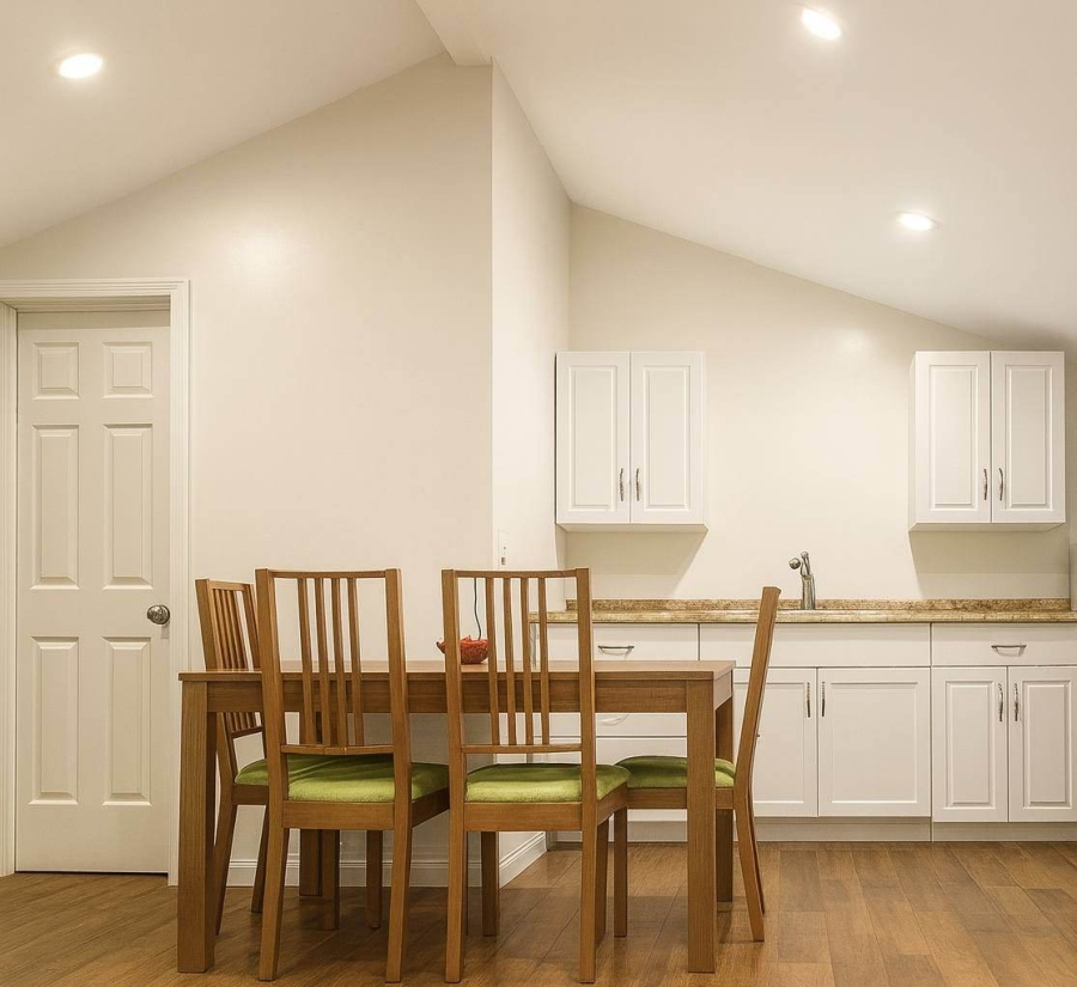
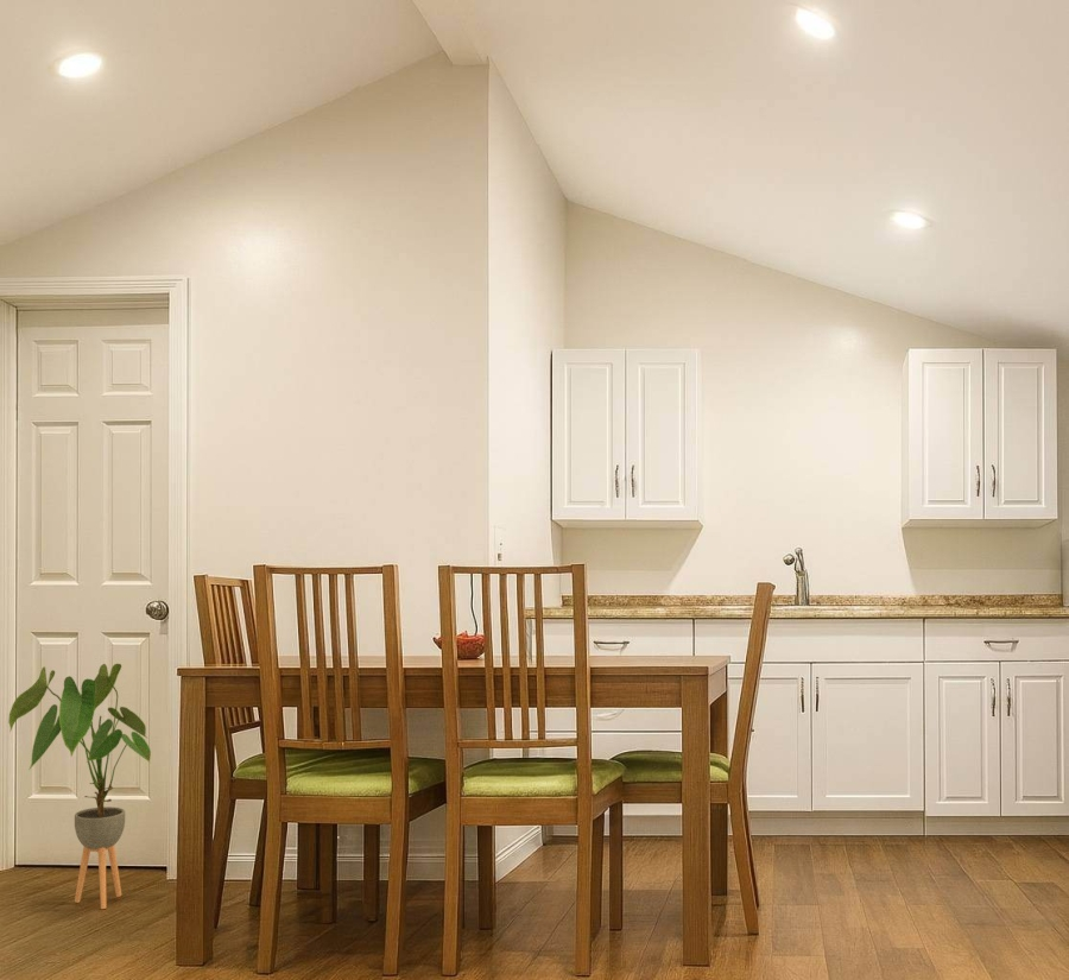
+ house plant [7,663,152,910]
